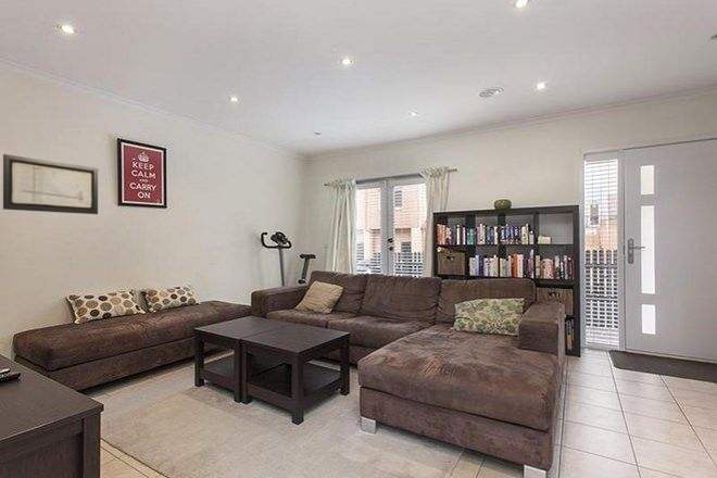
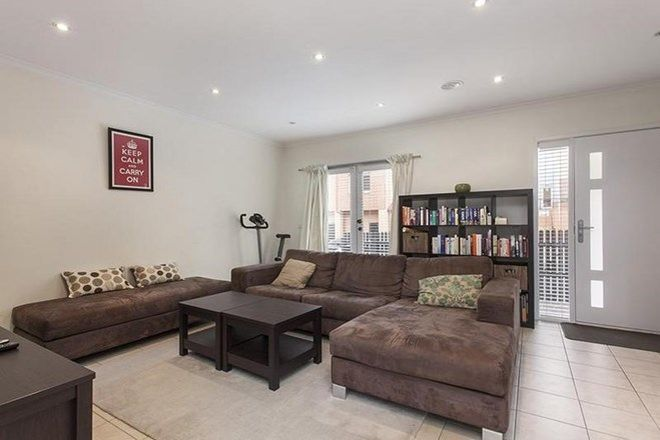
- wall art [2,153,99,215]
